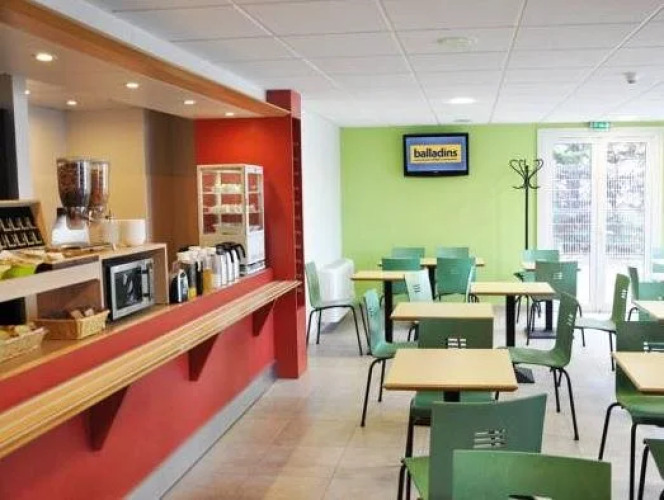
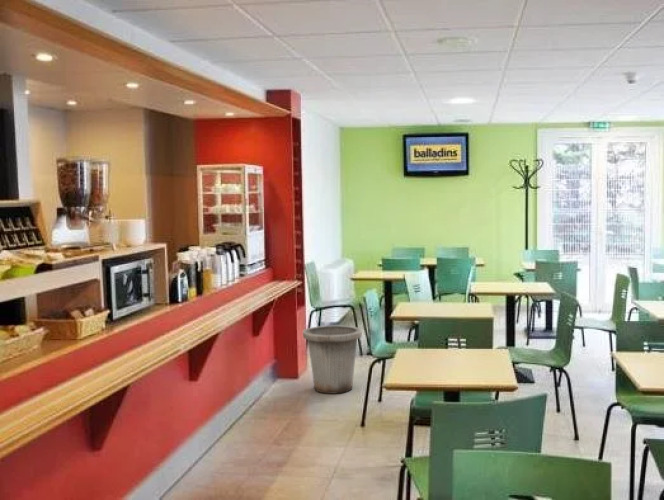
+ trash can [302,325,363,395]
